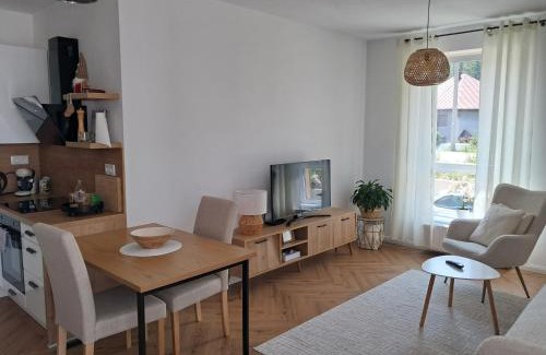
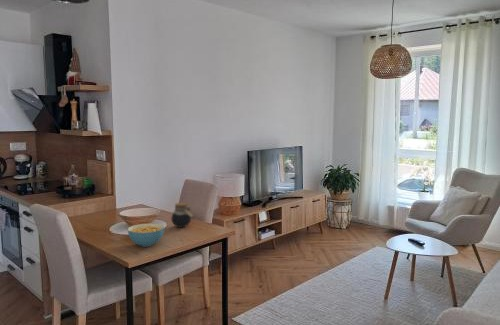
+ jar [170,202,196,228]
+ cereal bowl [127,222,165,248]
